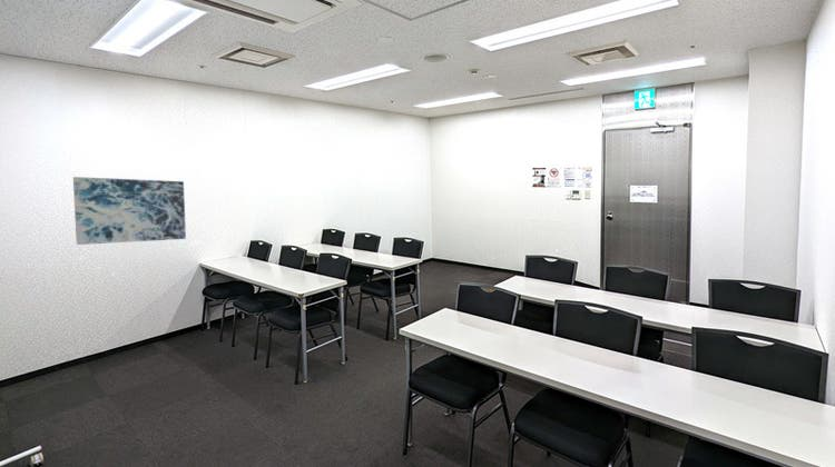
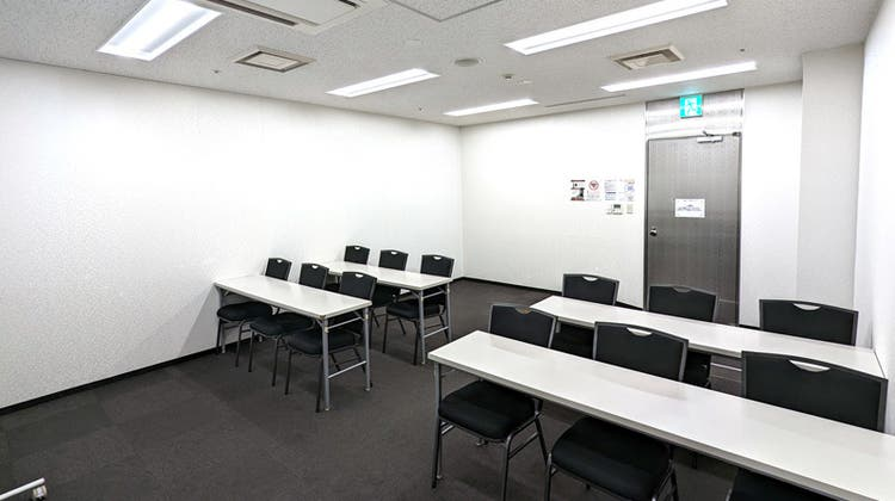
- wall art [72,176,187,246]
